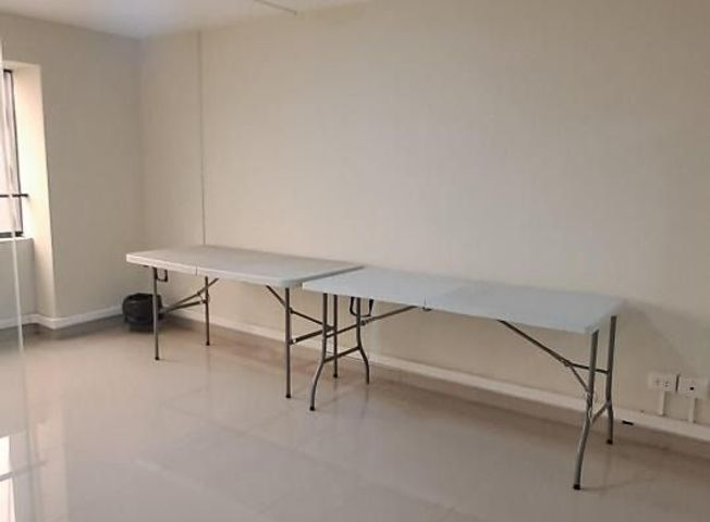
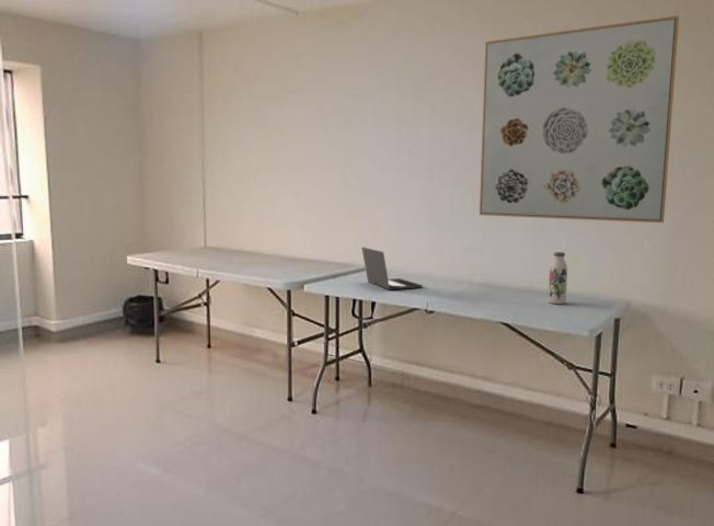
+ wall art [479,14,680,224]
+ laptop [360,247,424,290]
+ water bottle [548,251,568,305]
